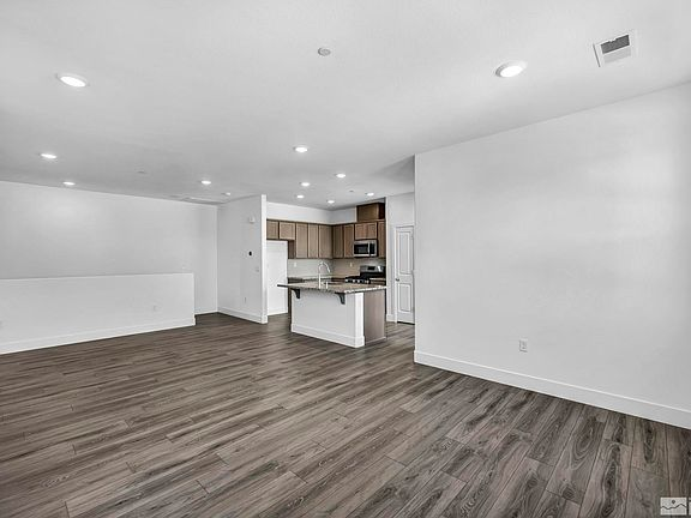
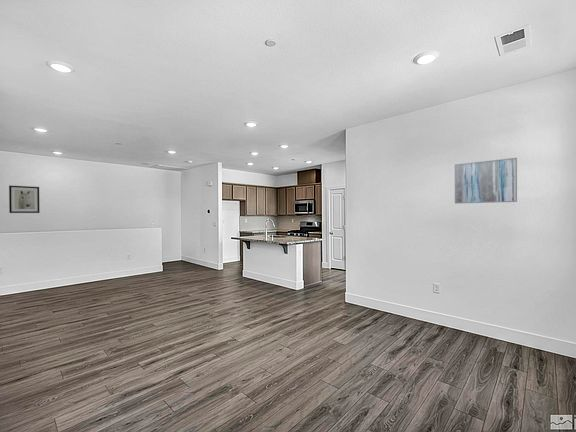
+ wall art [8,184,40,214]
+ wall art [454,157,518,205]
